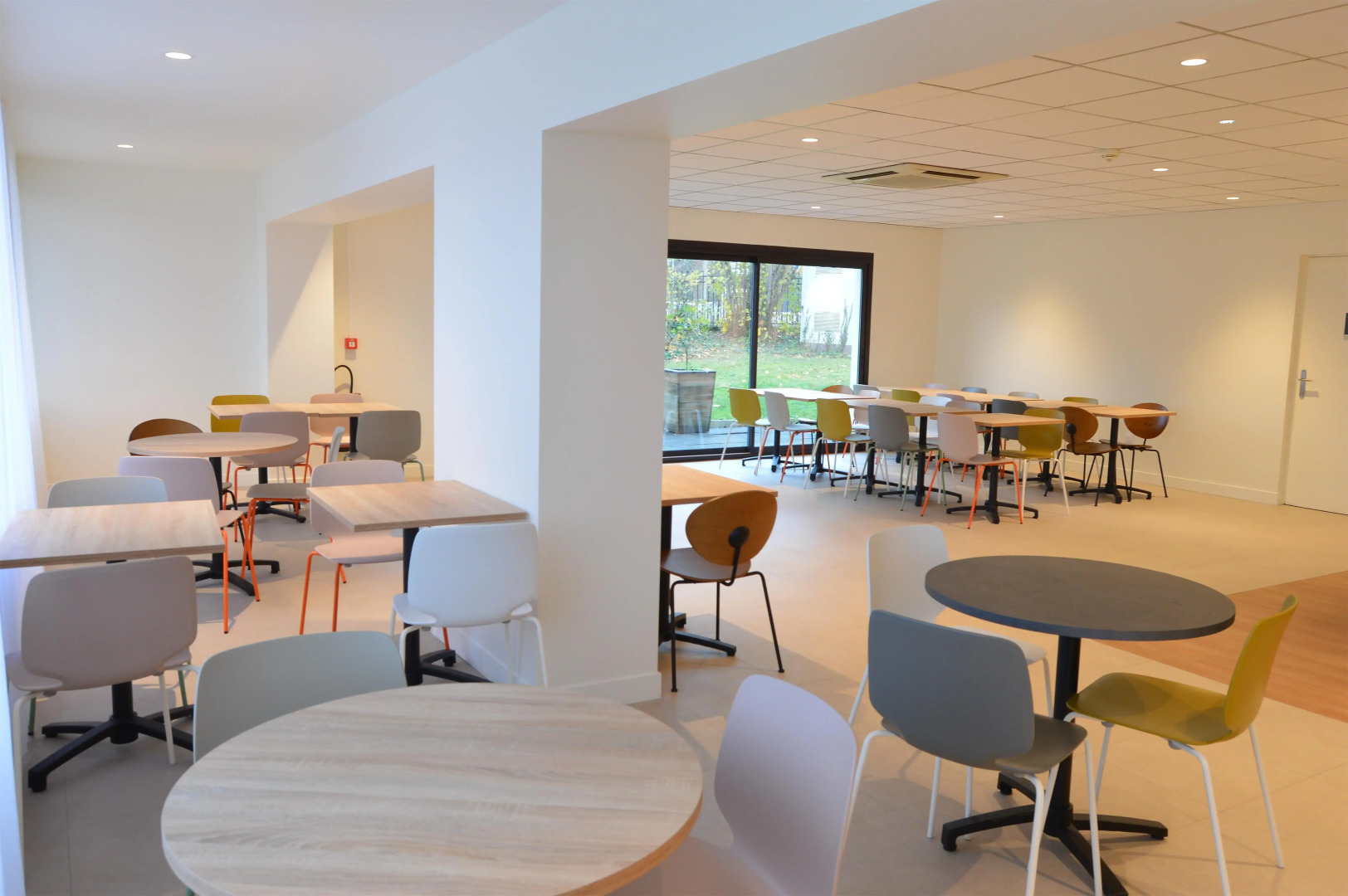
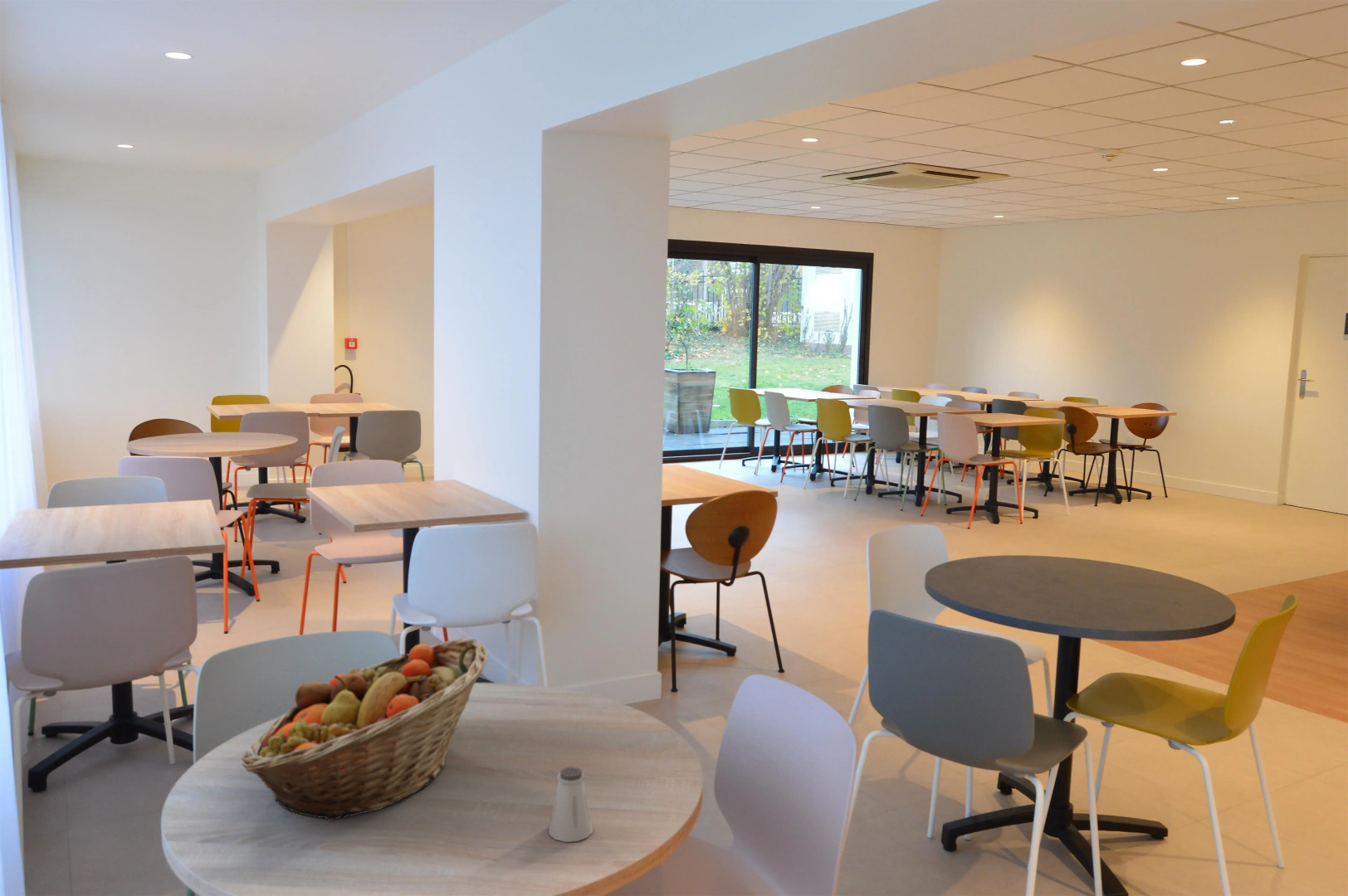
+ saltshaker [548,766,593,843]
+ fruit basket [241,638,488,822]
